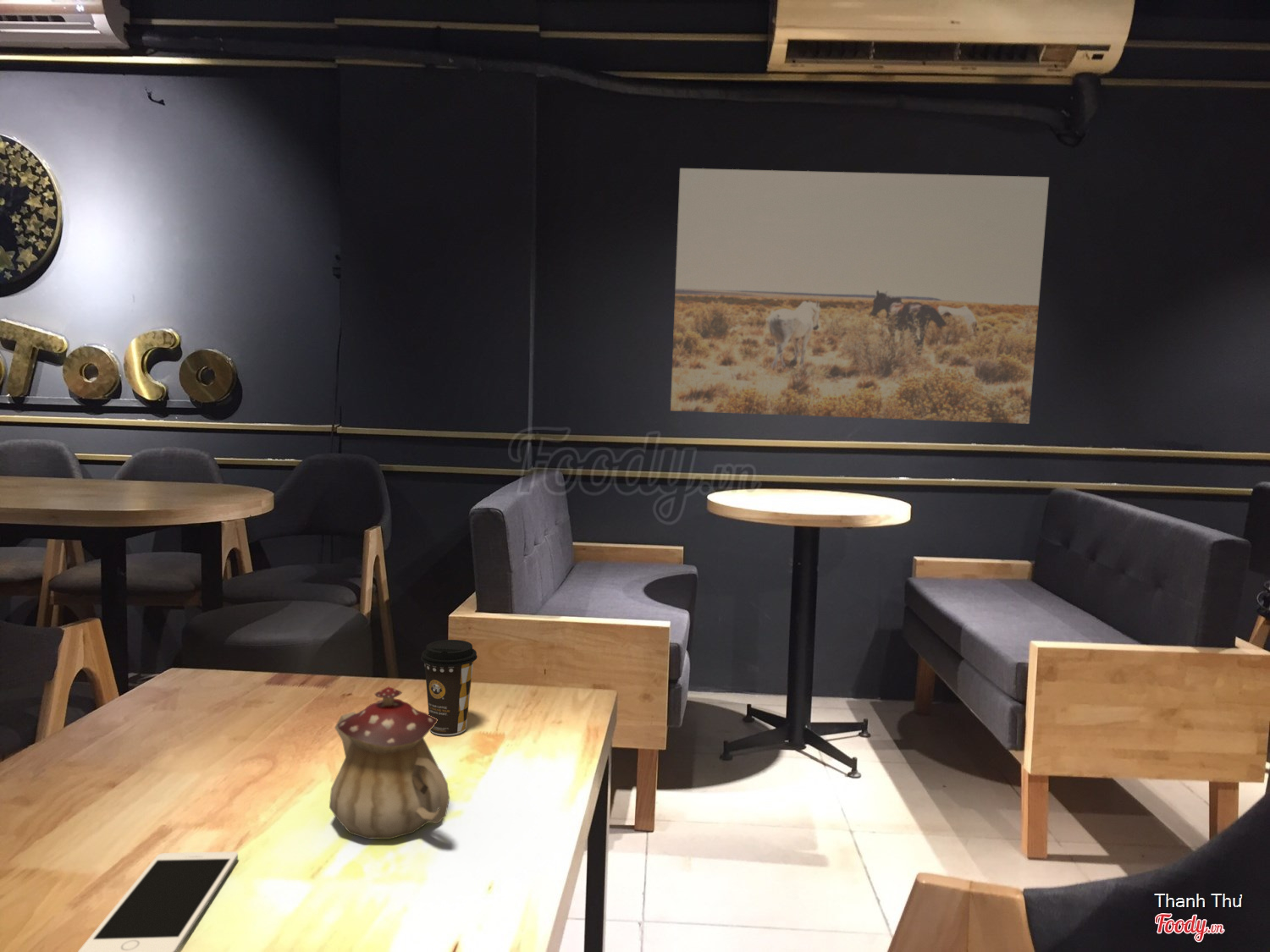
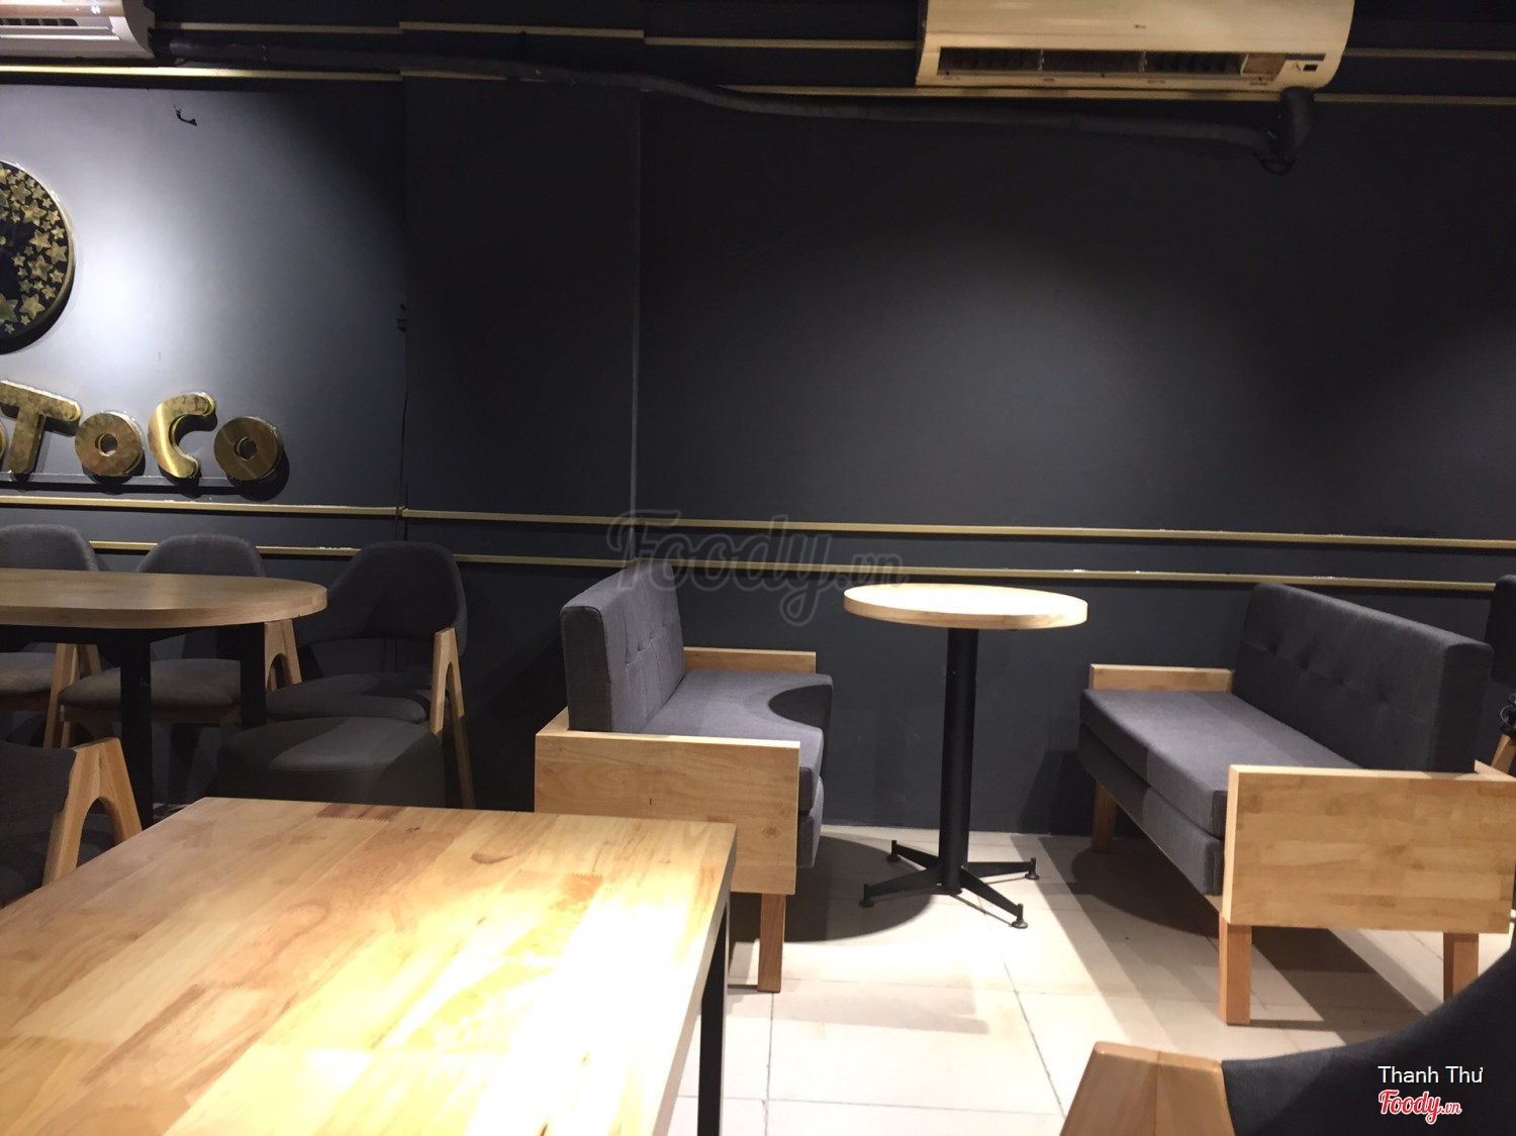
- coffee cup [420,639,478,736]
- teapot [329,686,450,839]
- cell phone [77,850,239,952]
- wall art [670,168,1050,425]
